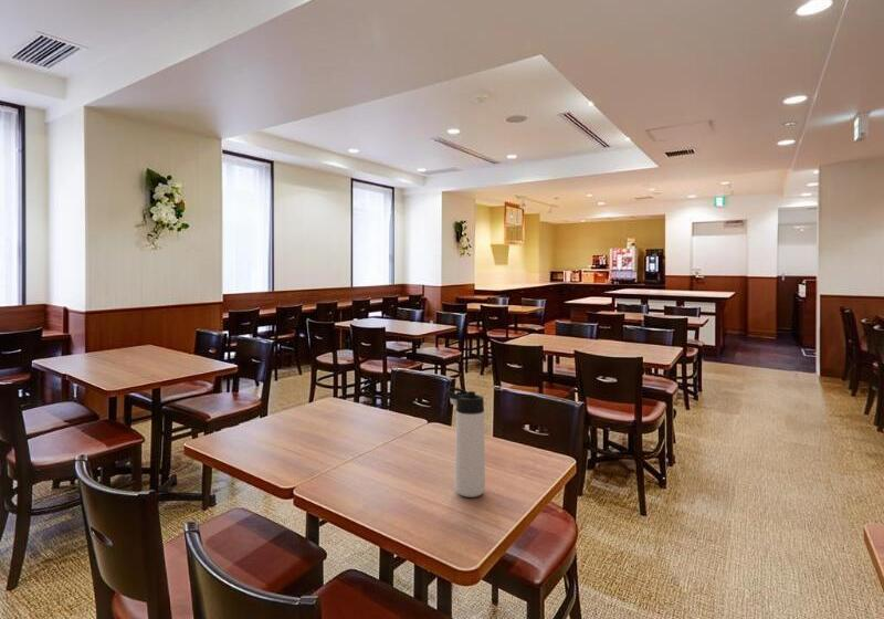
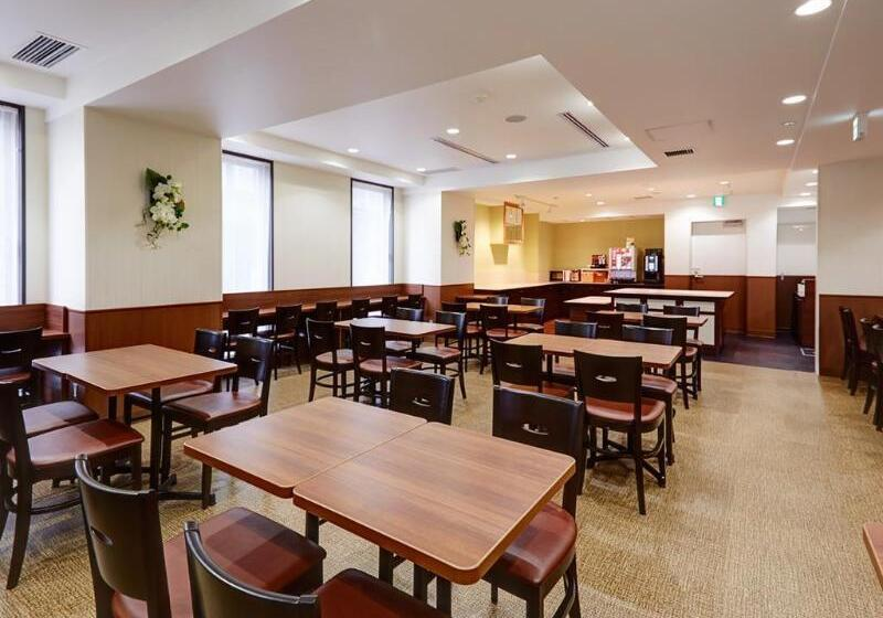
- thermos bottle [445,386,486,499]
